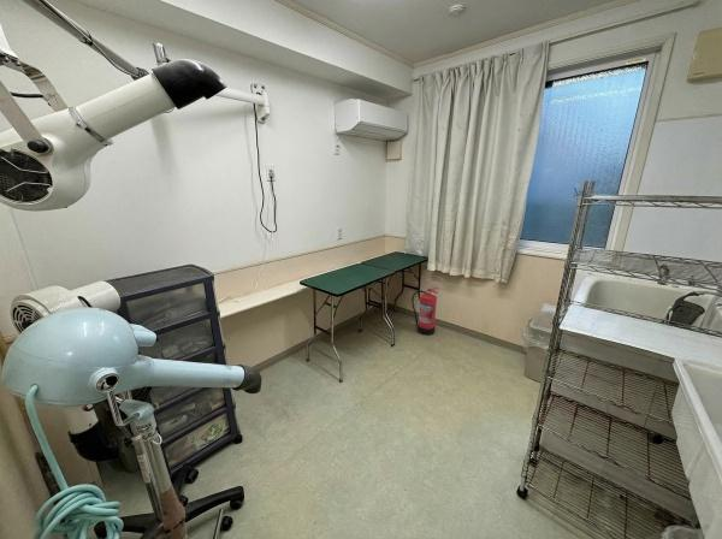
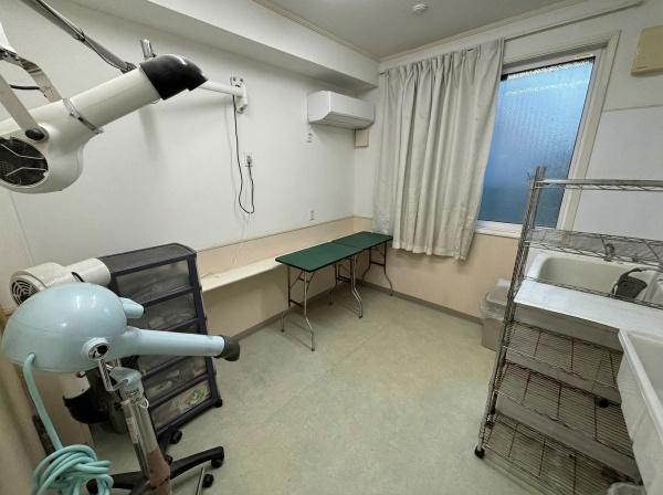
- fire extinguisher [410,286,440,336]
